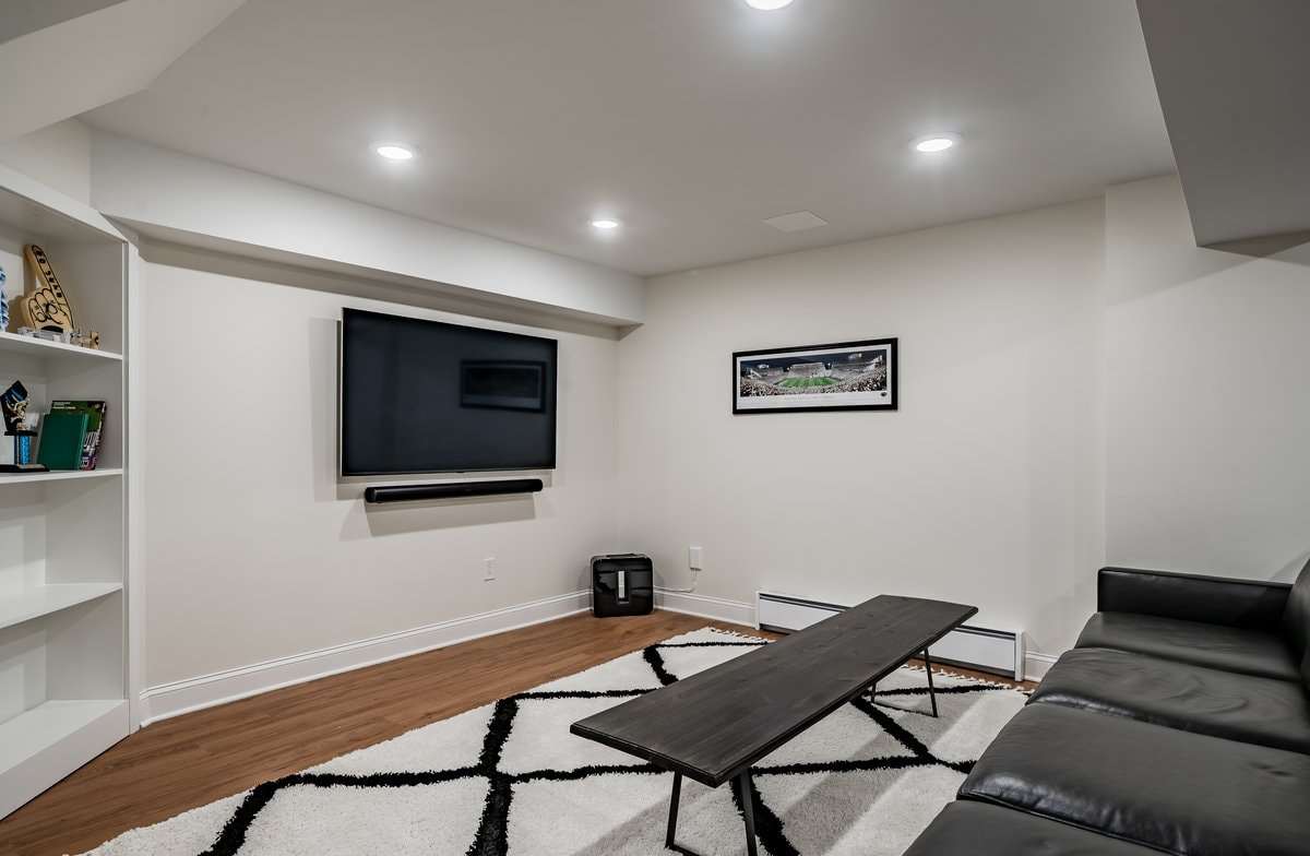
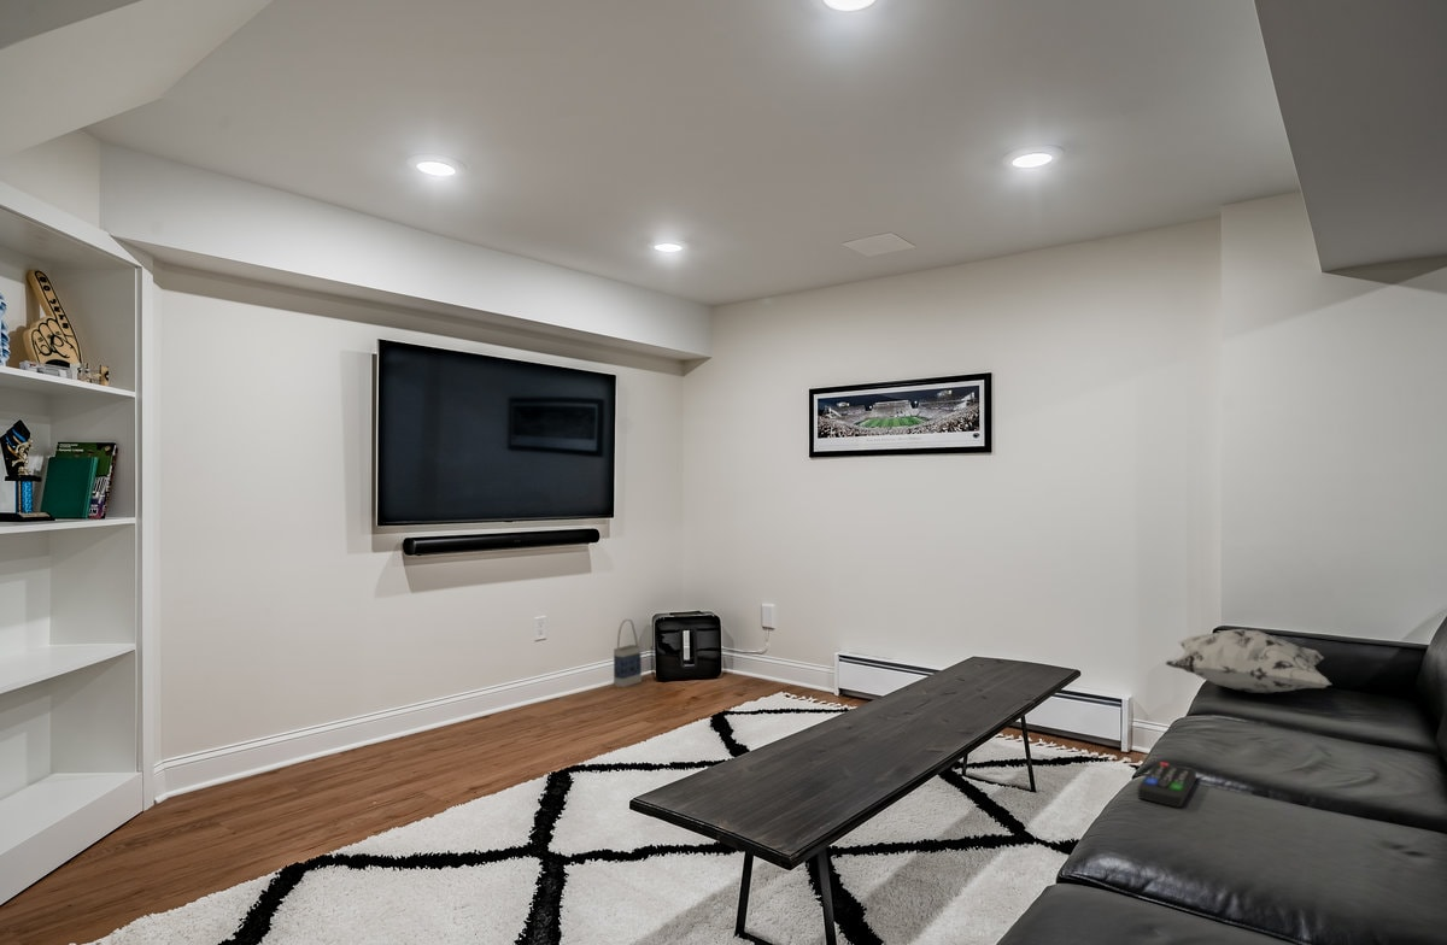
+ bag [613,618,643,688]
+ decorative pillow [1165,628,1332,694]
+ remote control [1137,761,1197,809]
